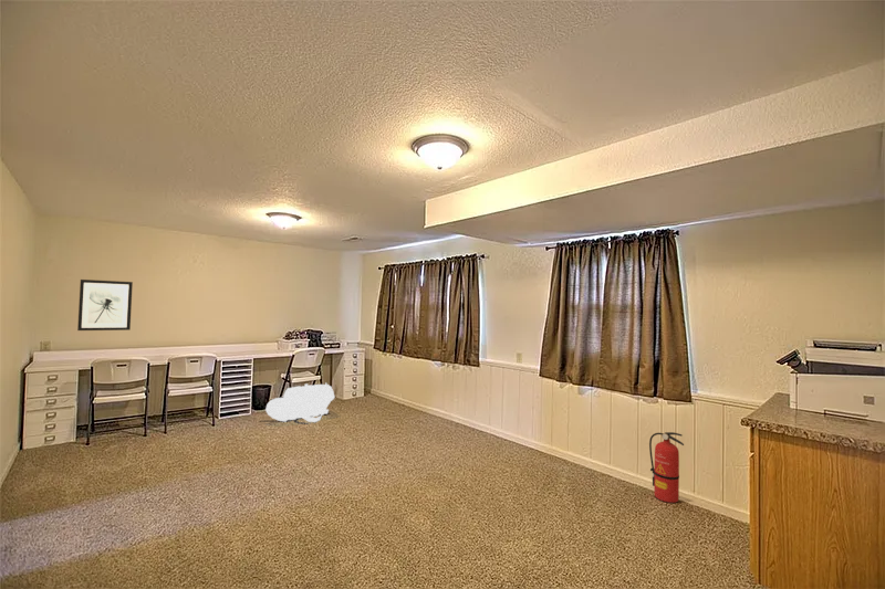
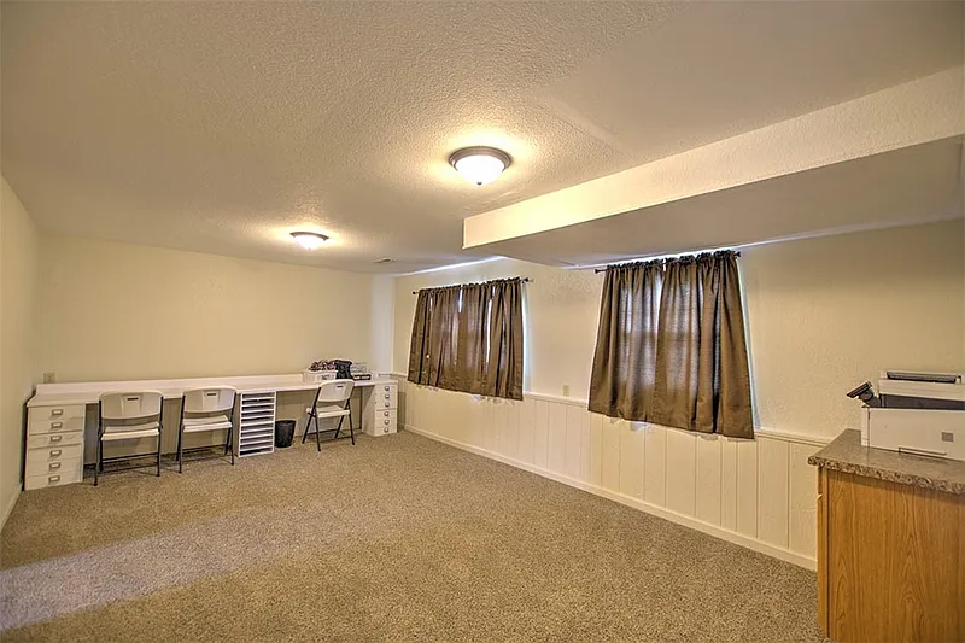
- fire extinguisher [648,431,685,504]
- trash can [264,381,335,423]
- wall art [76,278,134,332]
